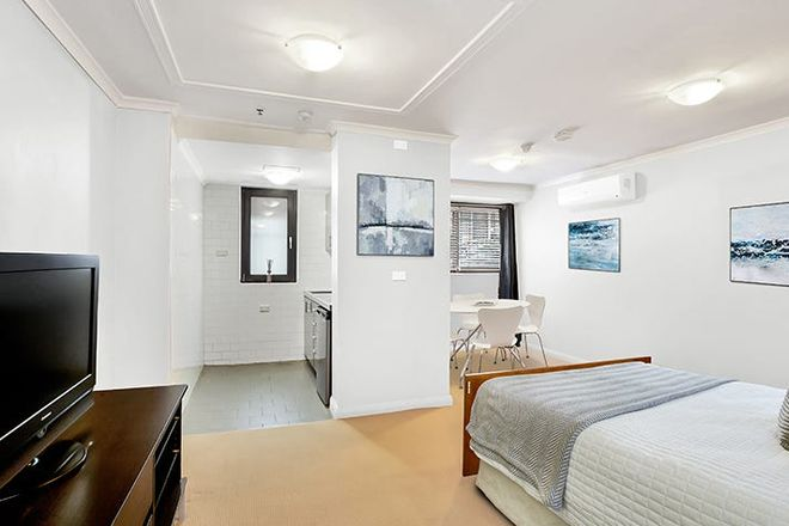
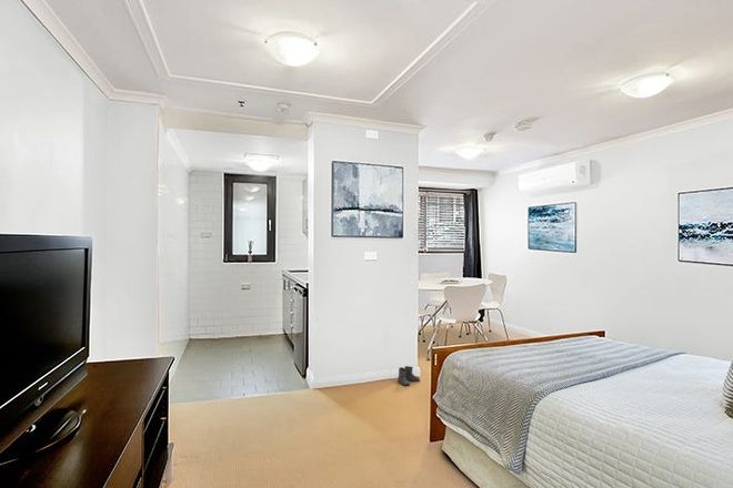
+ boots [395,365,421,387]
